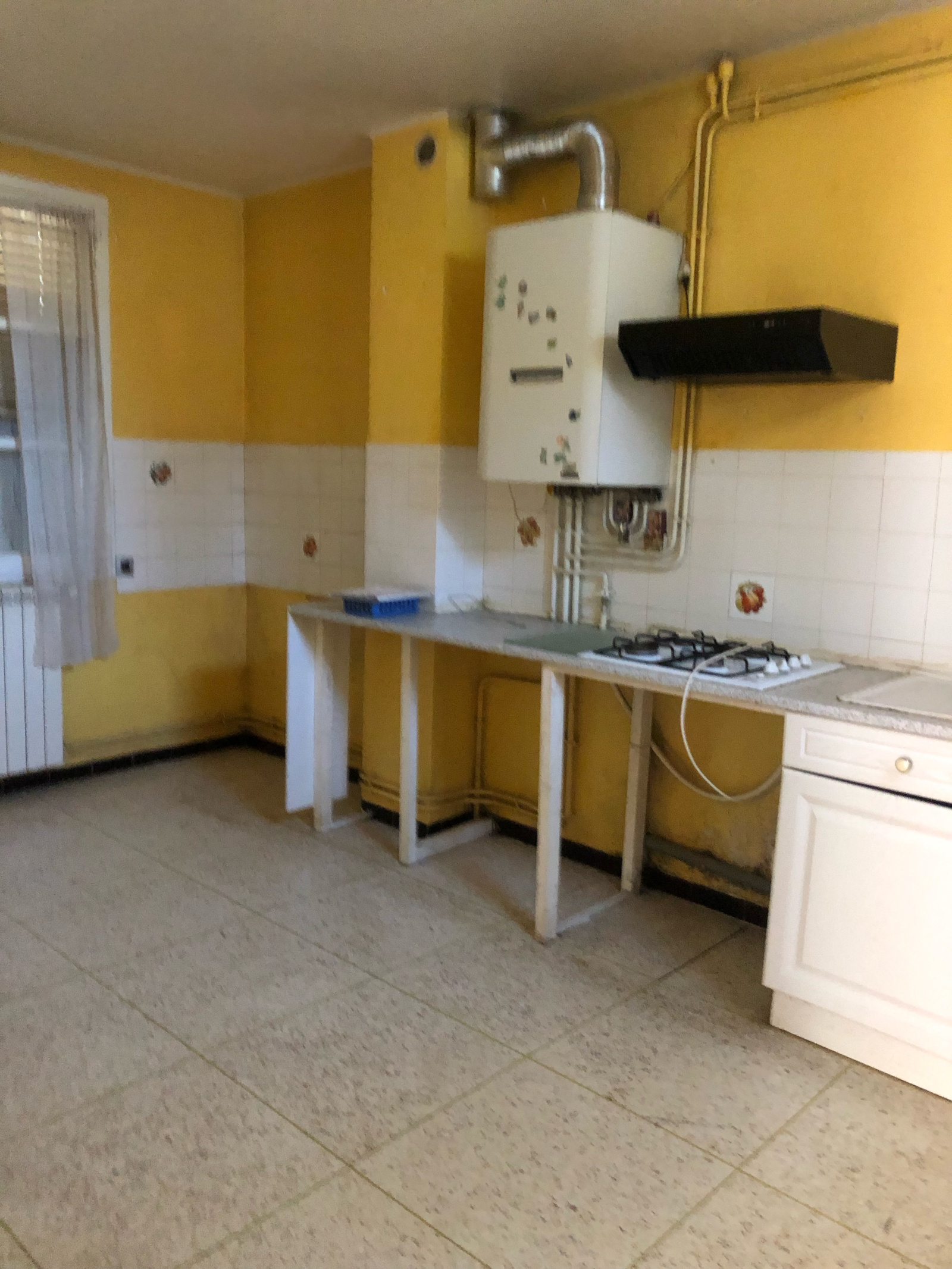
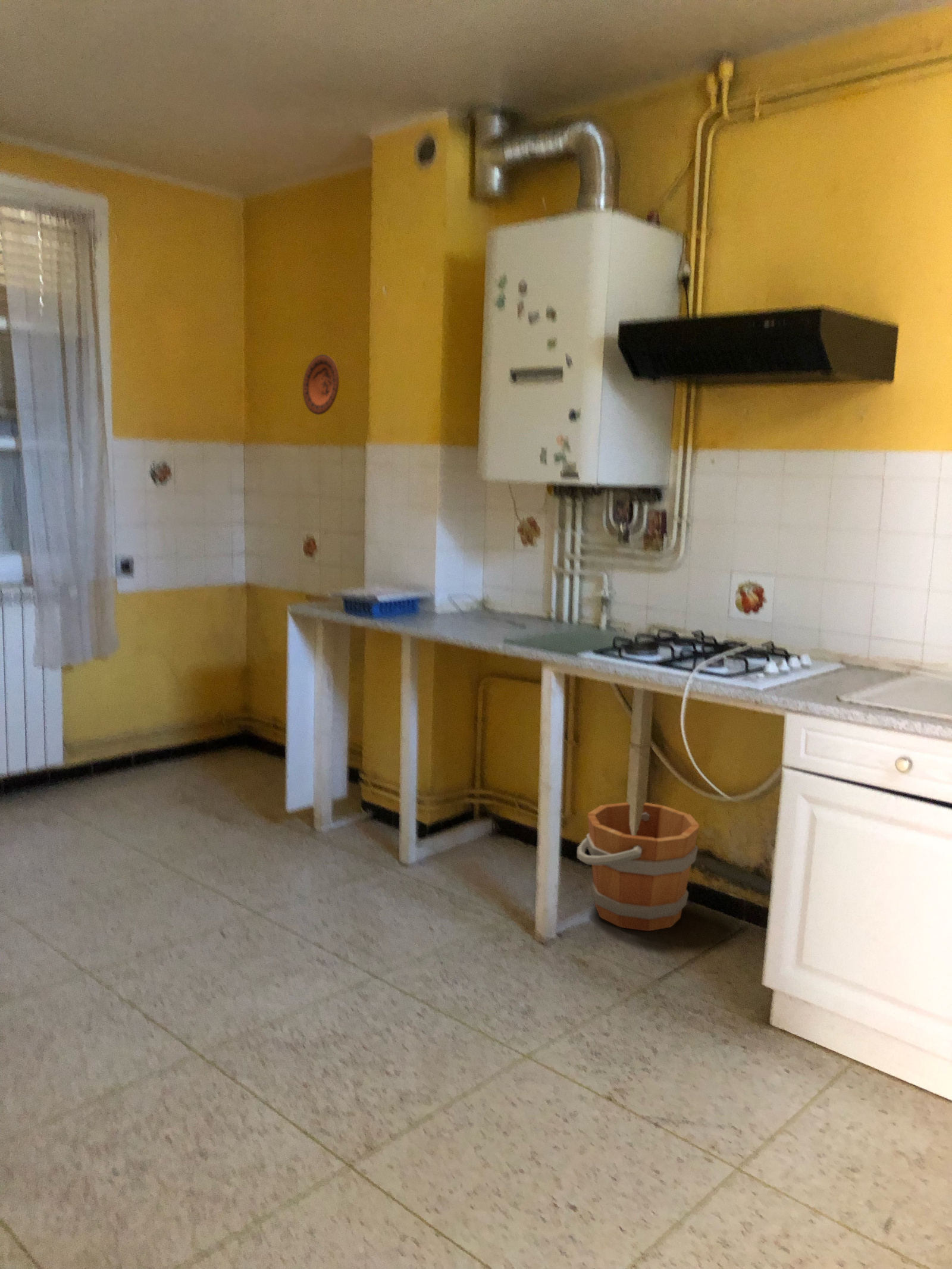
+ decorative plate [302,354,340,415]
+ bucket [577,801,700,932]
